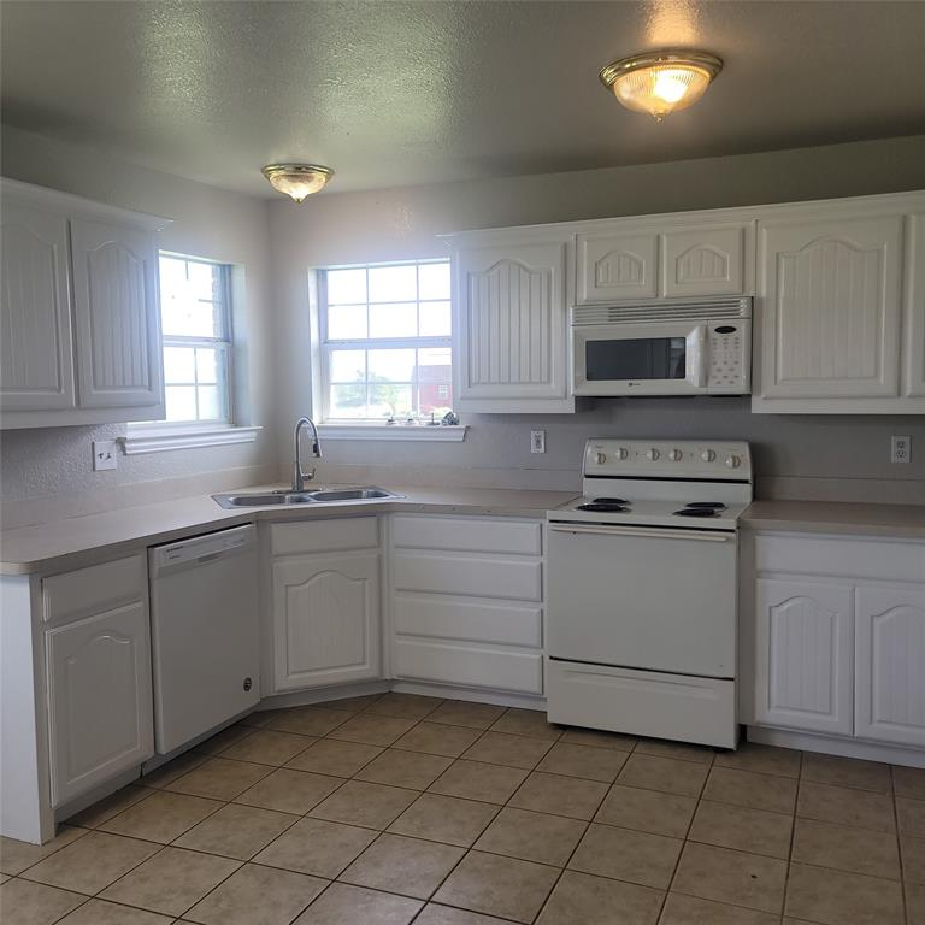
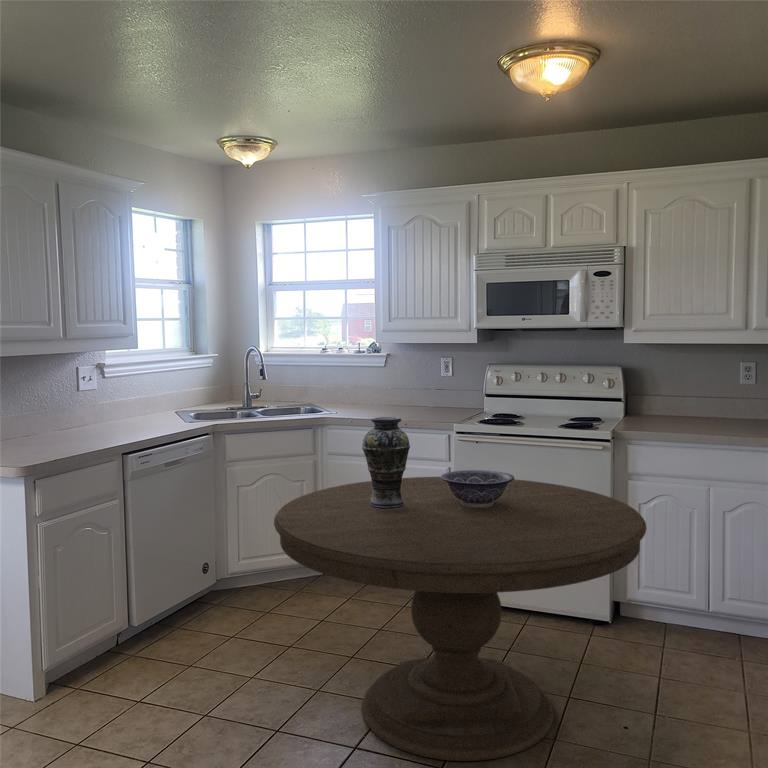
+ decorative bowl [440,469,515,507]
+ dining table [273,476,648,762]
+ vase [361,416,411,509]
